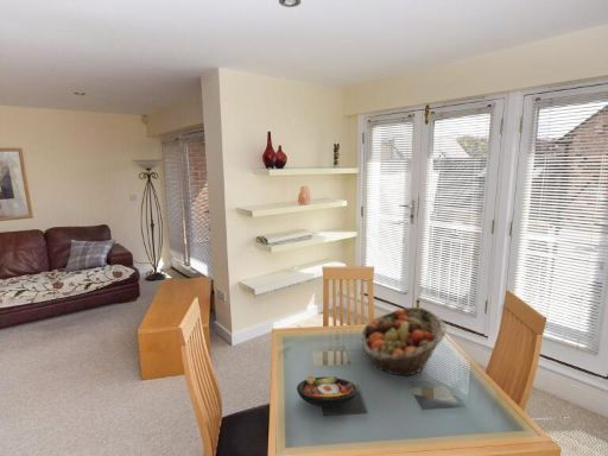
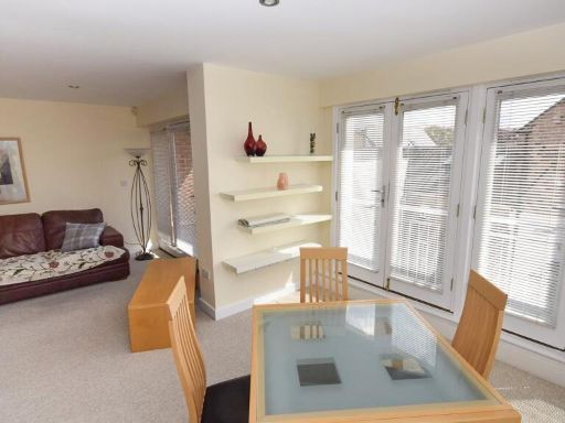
- fruit basket [361,306,448,378]
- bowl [296,374,359,408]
